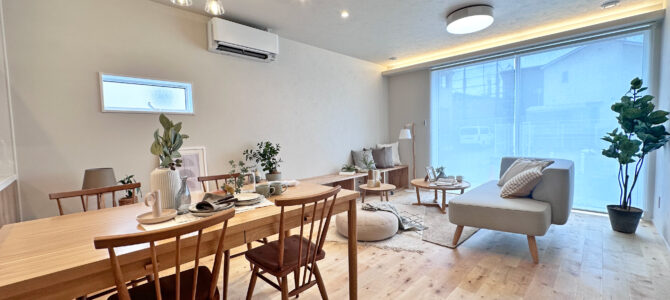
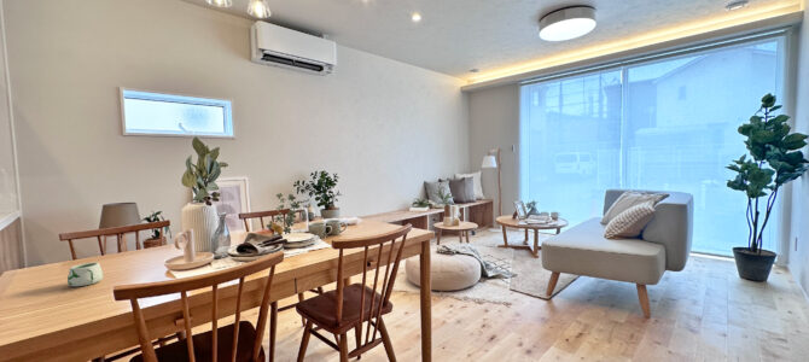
+ mug [66,262,104,287]
